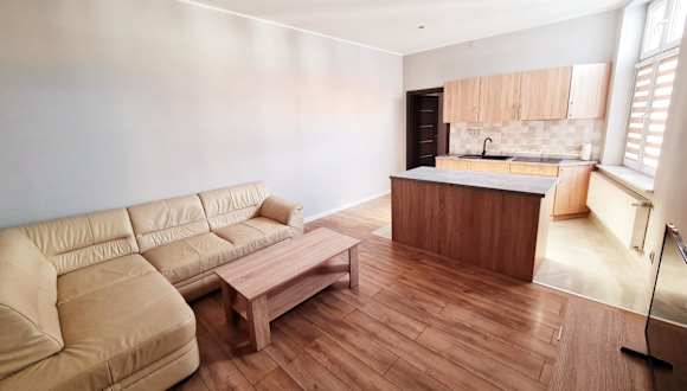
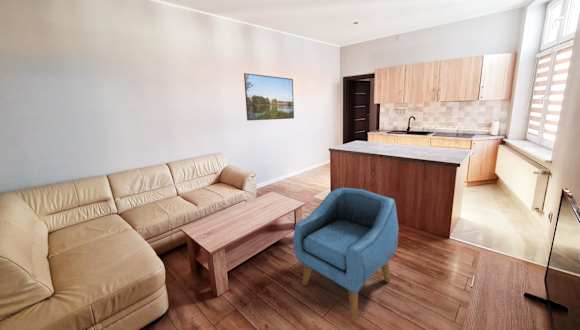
+ armchair [292,187,399,320]
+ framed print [243,72,295,122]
